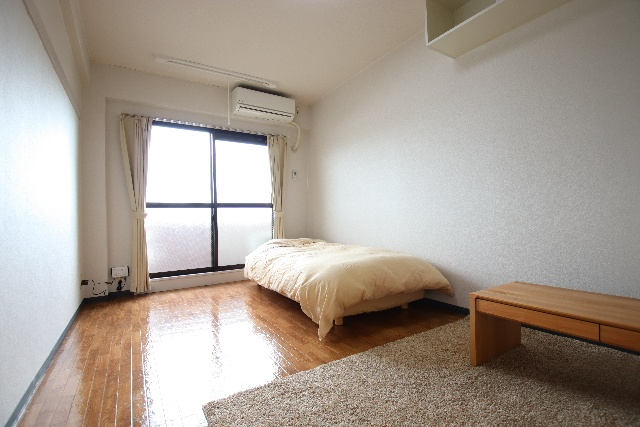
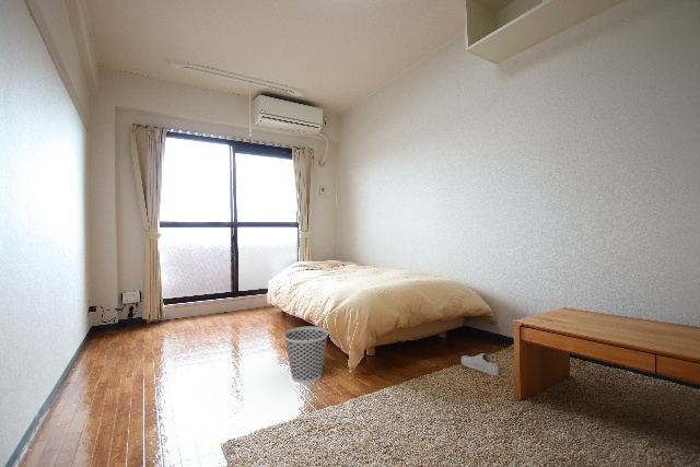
+ shoe [460,352,499,376]
+ wastebasket [282,326,329,385]
